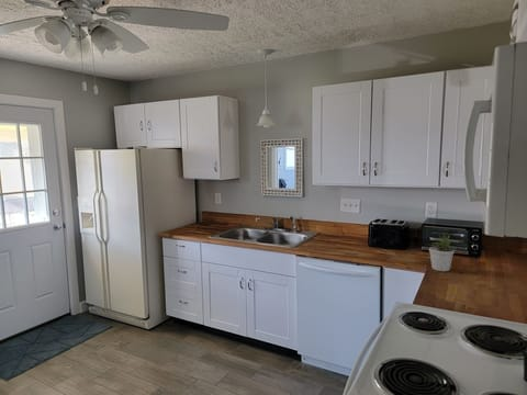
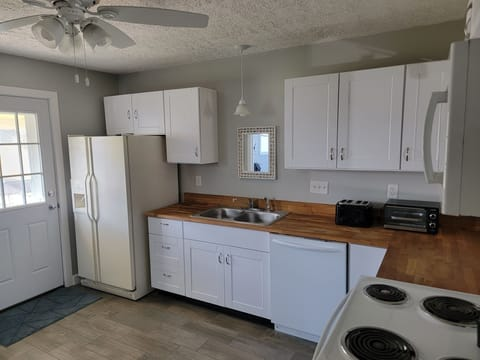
- potted plant [428,235,457,272]
